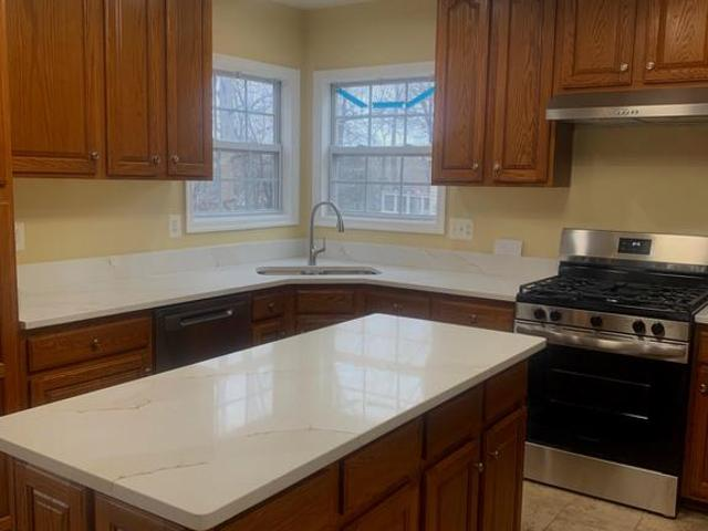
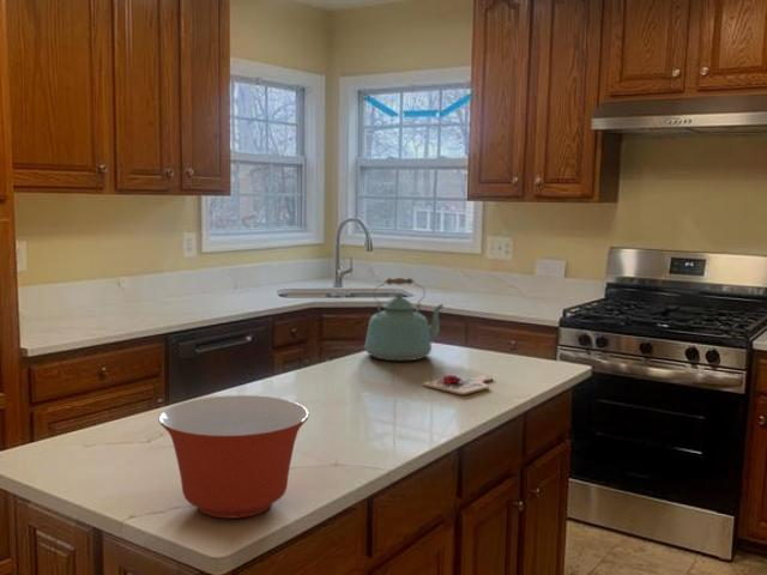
+ cutting board [422,374,494,397]
+ mixing bowl [157,394,310,520]
+ kettle [363,277,446,362]
